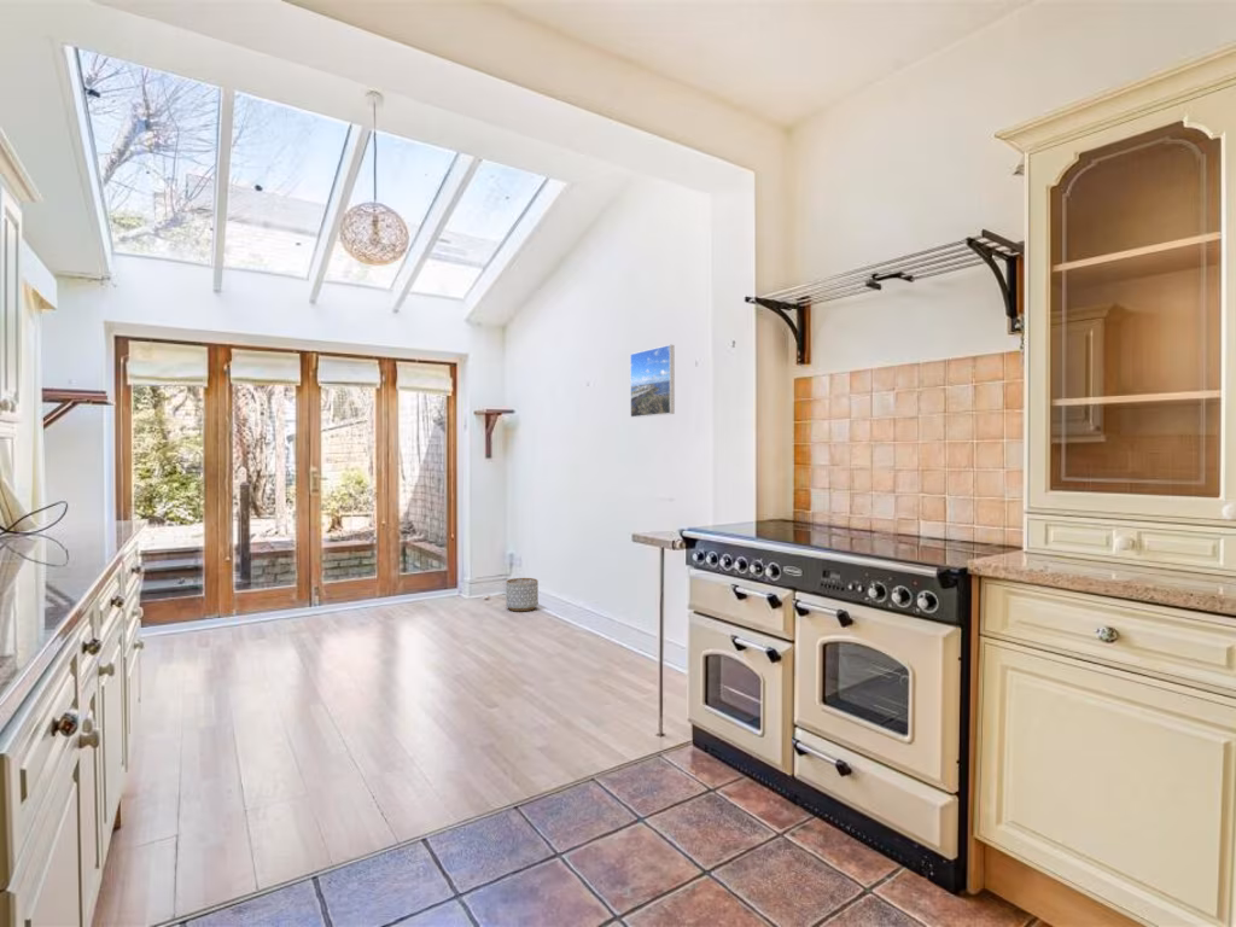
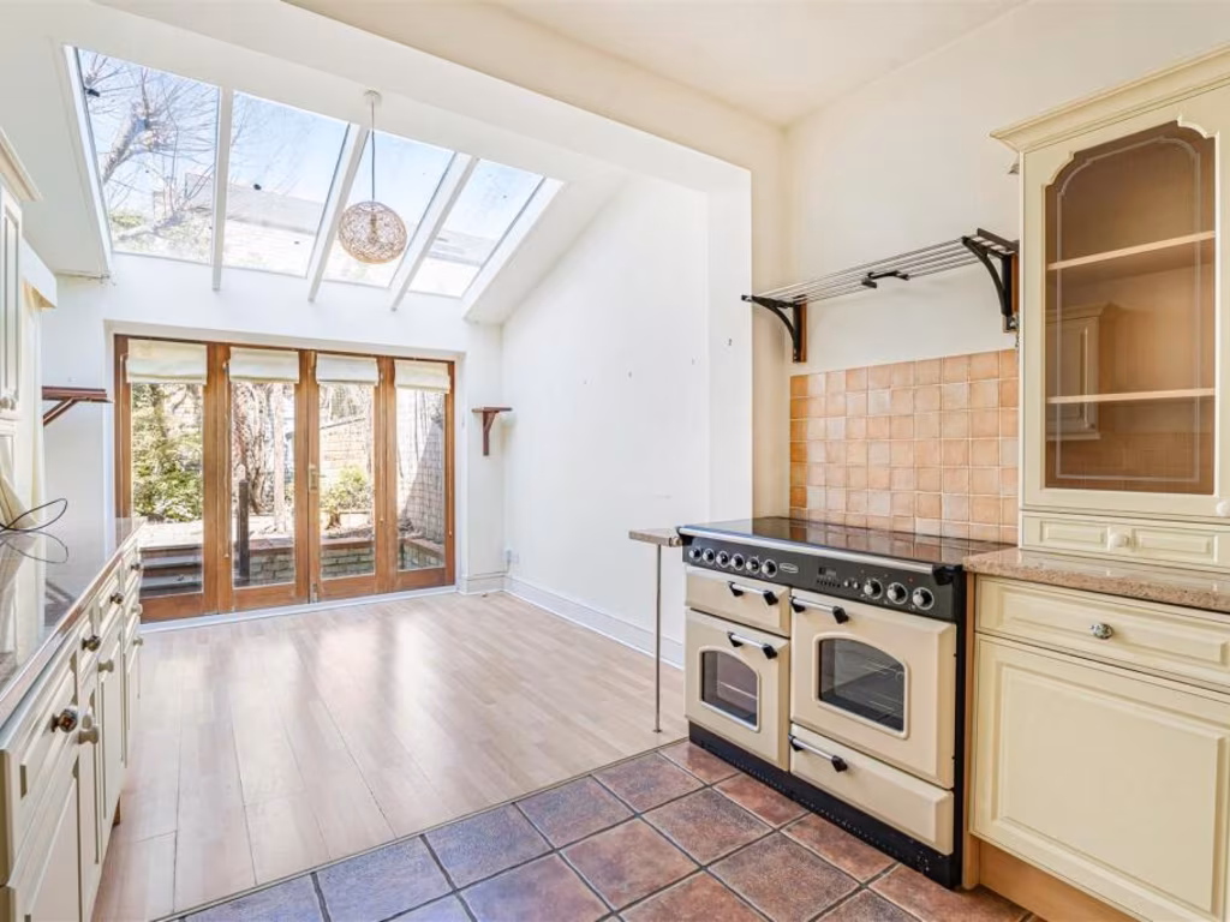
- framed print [629,344,676,419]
- planter [505,577,540,612]
